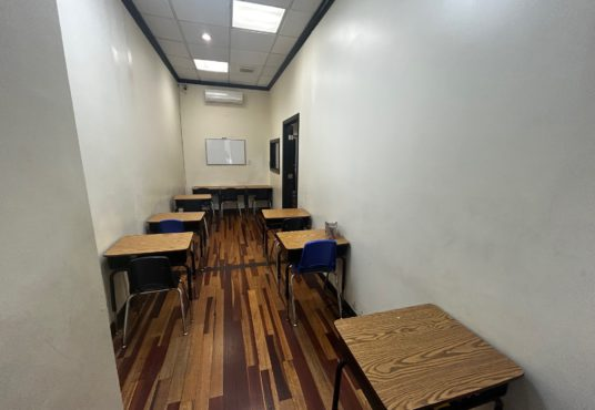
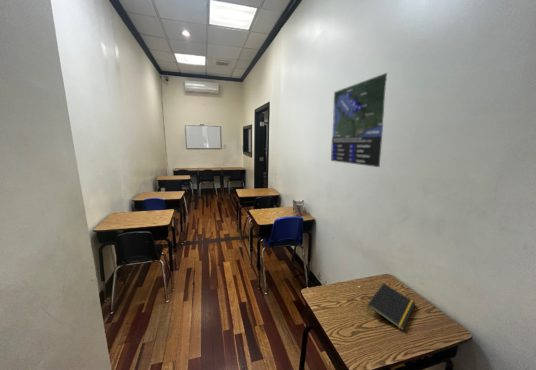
+ notepad [366,282,416,331]
+ map [330,72,388,168]
